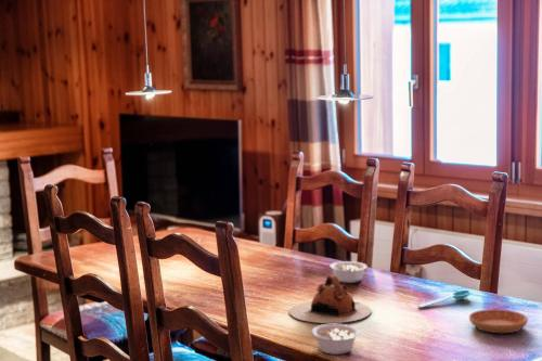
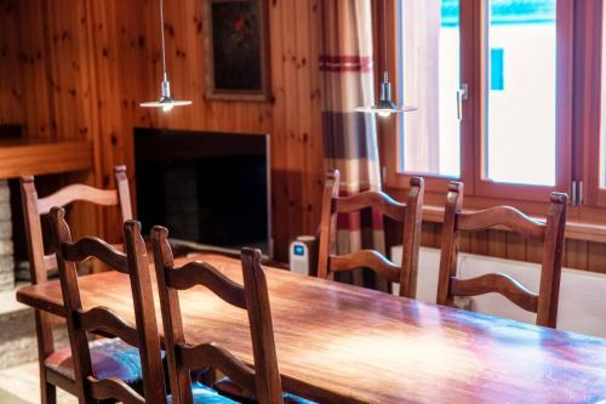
- teapot [288,274,373,324]
- legume [328,260,369,284]
- saucer [468,308,529,334]
- spoon [417,289,472,309]
- legume [310,323,360,356]
